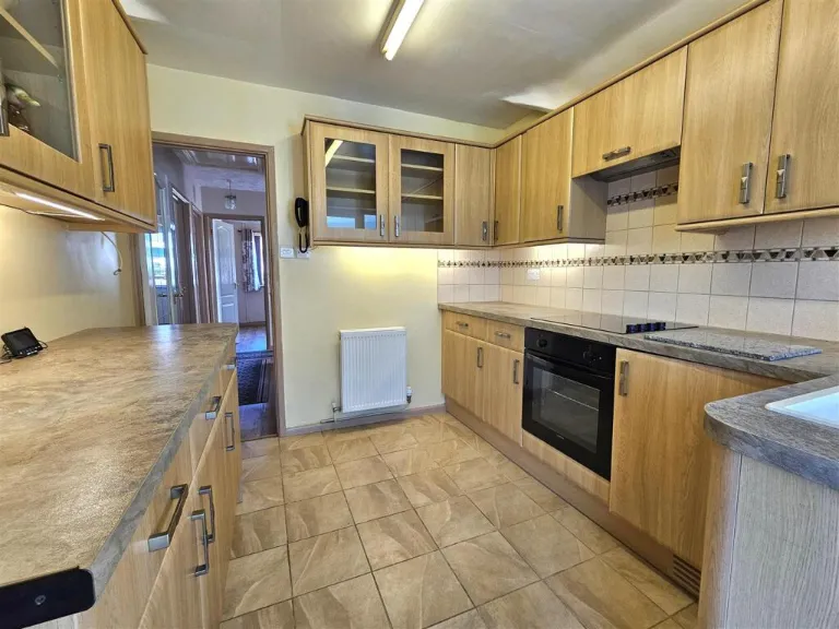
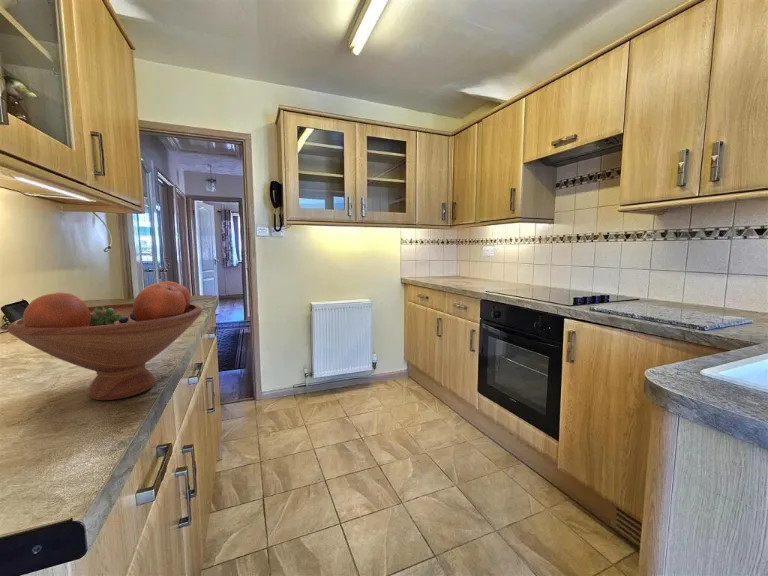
+ fruit bowl [6,280,203,401]
